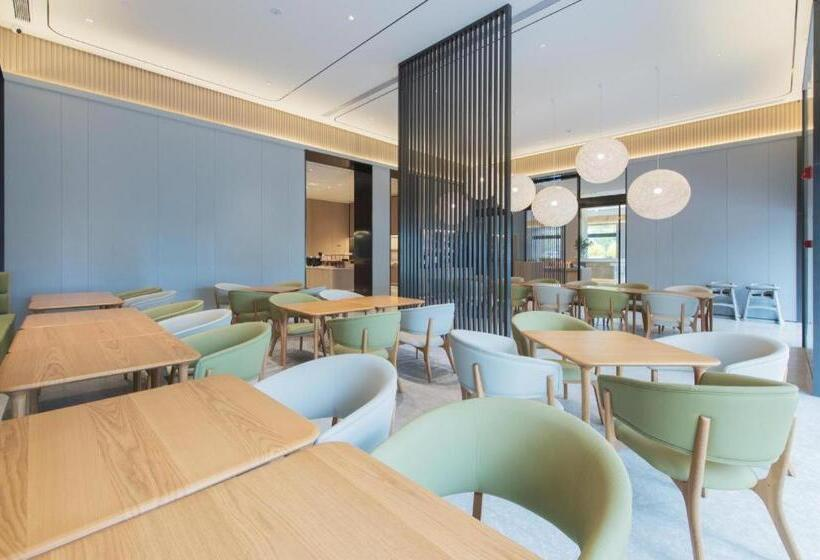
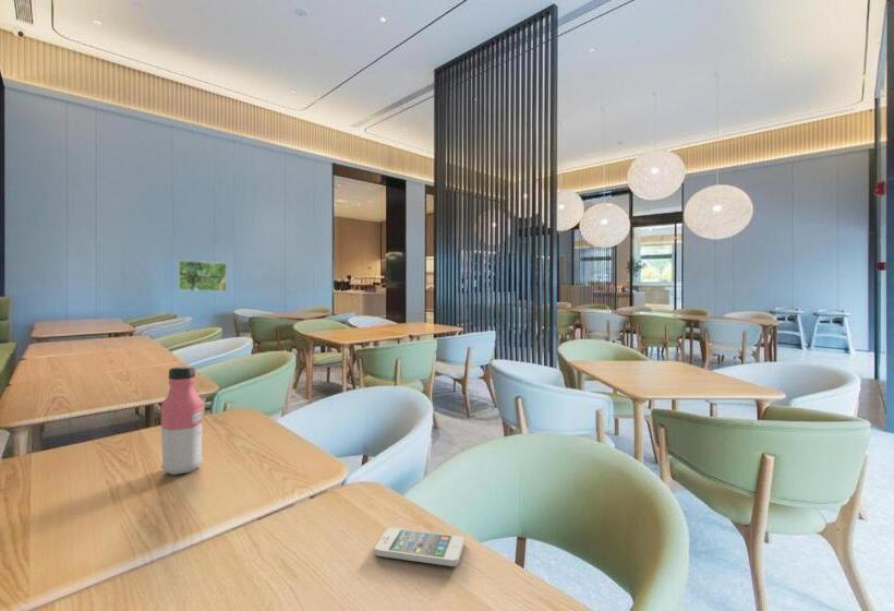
+ water bottle [159,366,204,476]
+ smartphone [373,526,466,567]
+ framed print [178,260,228,292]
